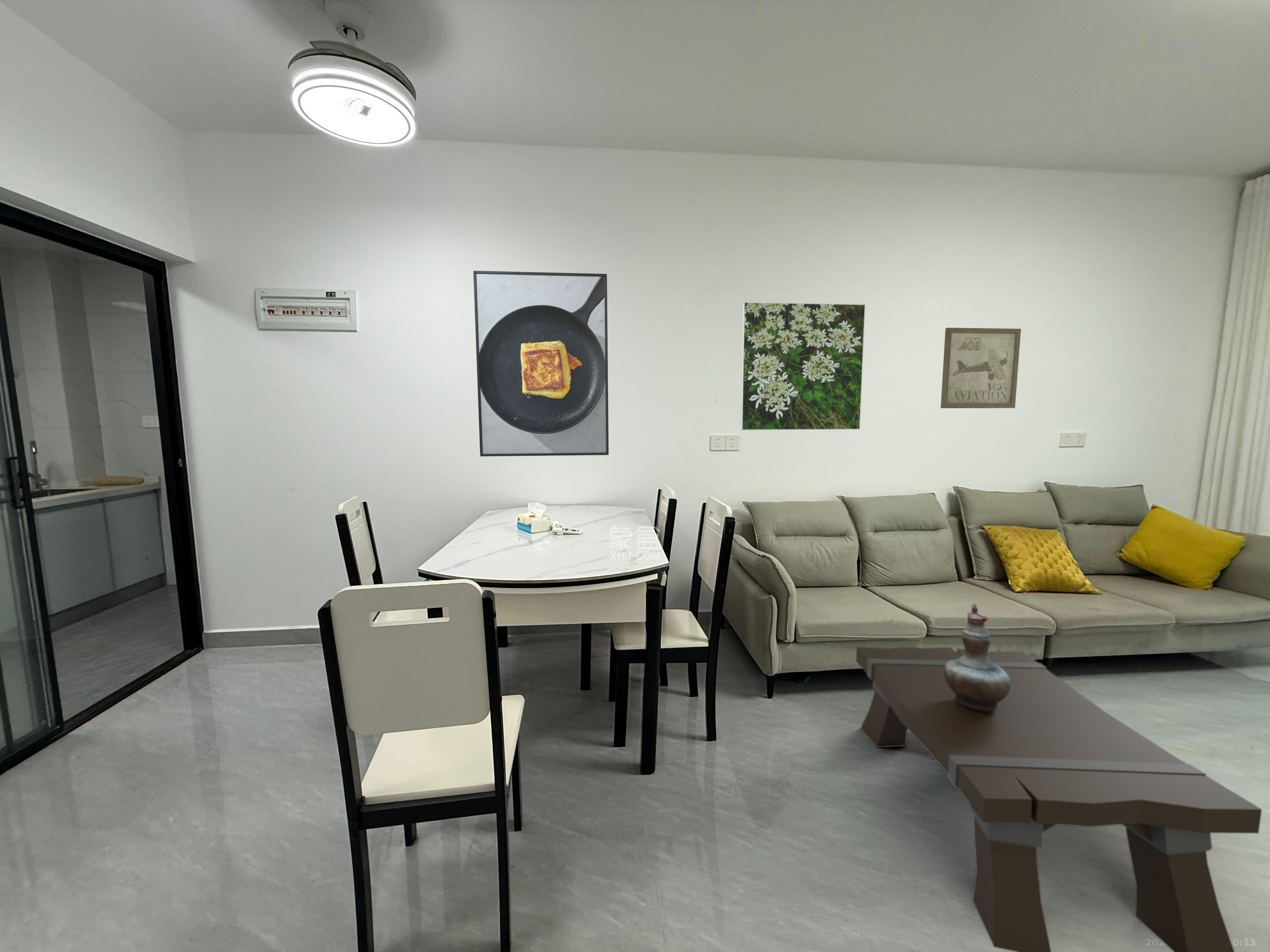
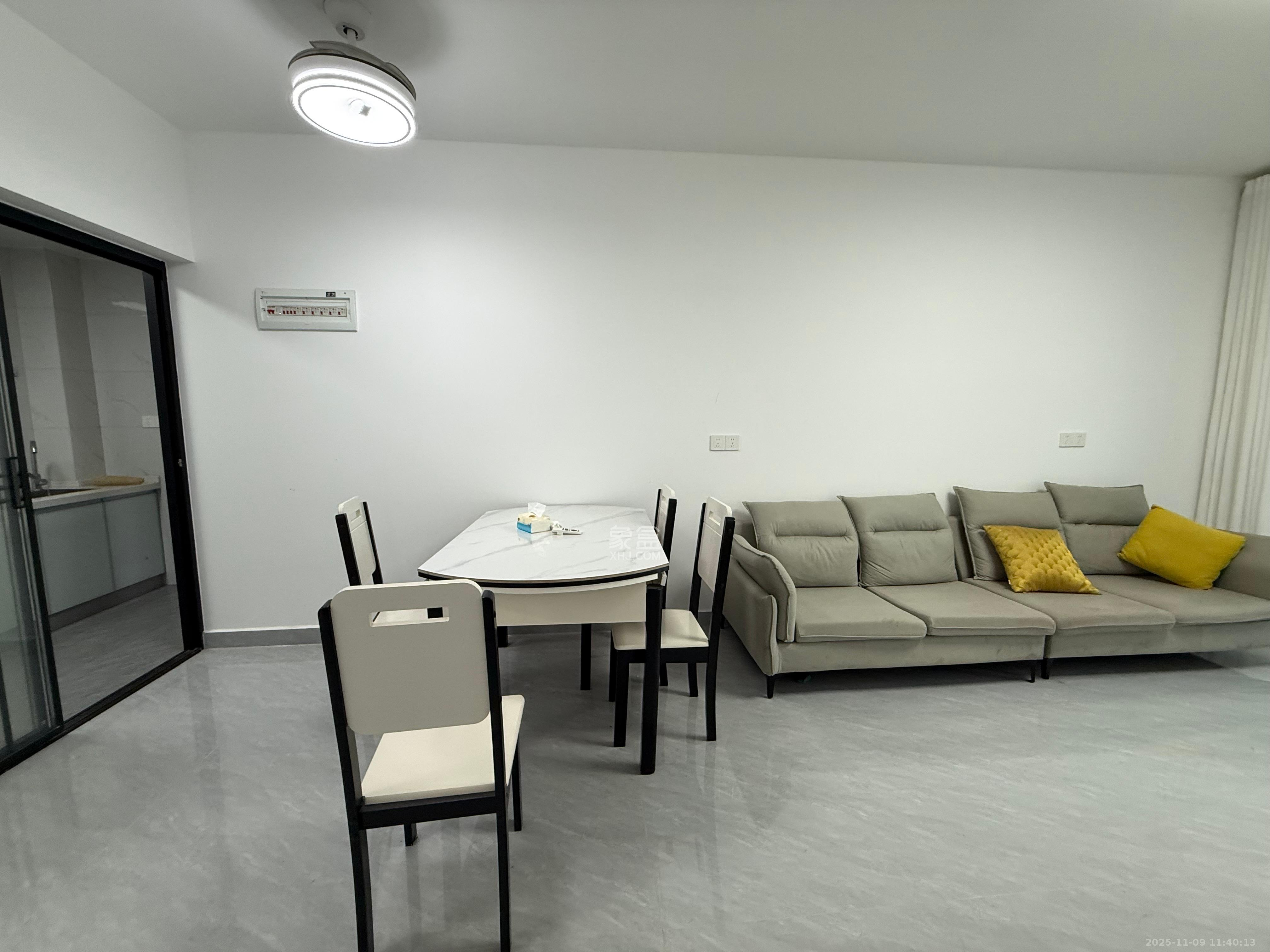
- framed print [473,270,609,457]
- coffee table [855,646,1262,952]
- decorative vase [944,603,1011,711]
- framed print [740,302,866,431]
- wall art [940,327,1021,409]
